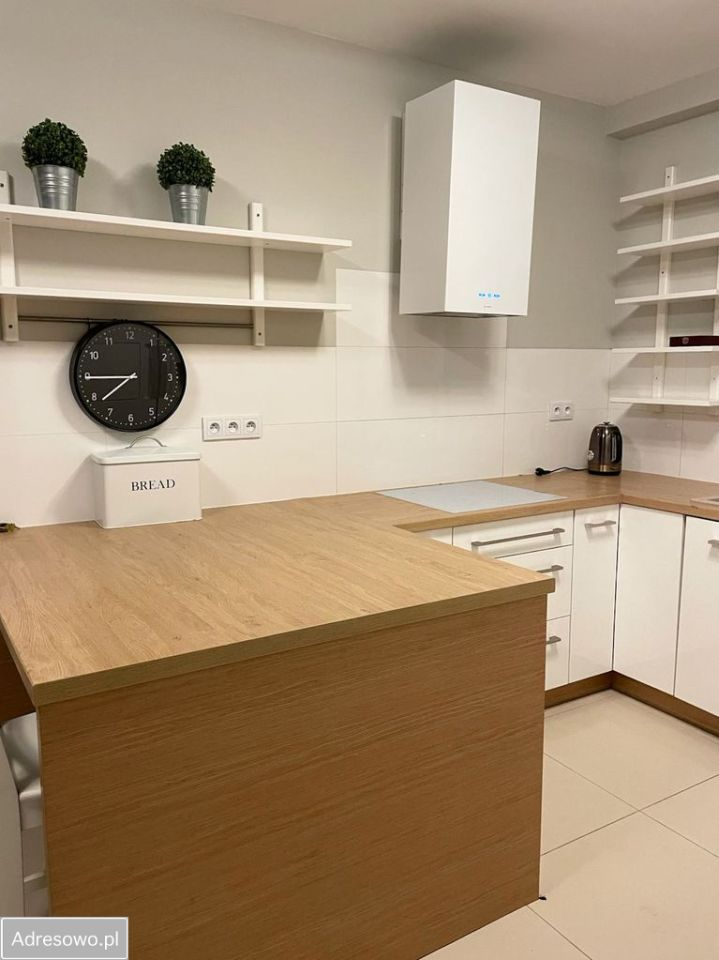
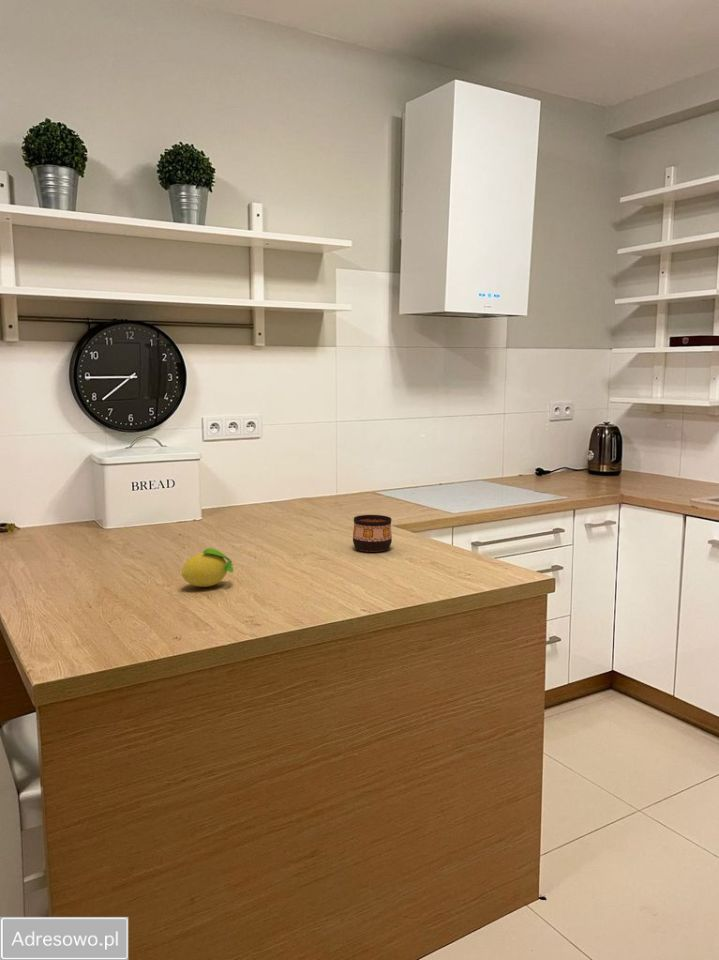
+ fruit [180,547,234,588]
+ cup [352,514,393,553]
